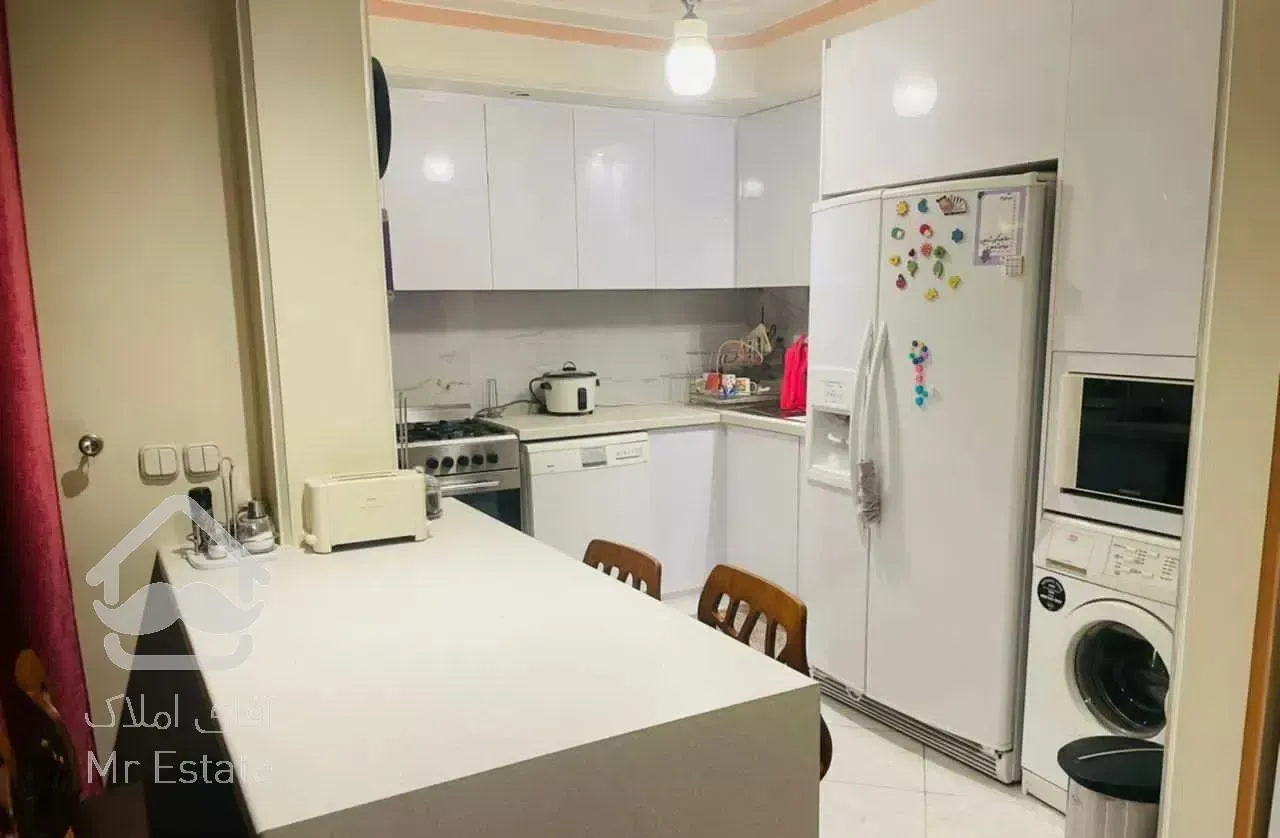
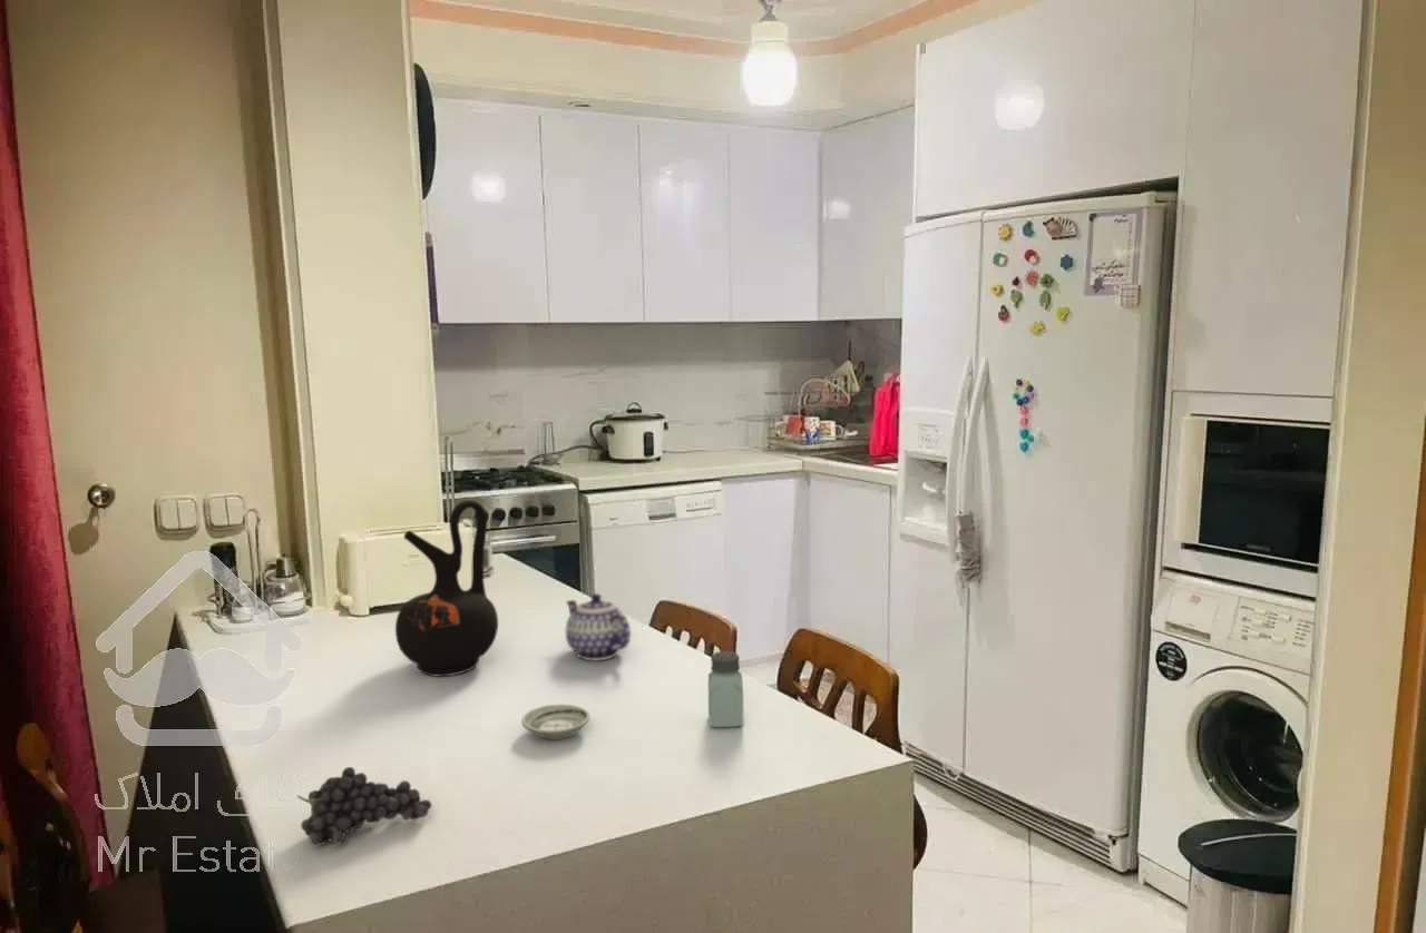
+ ceramic jug [394,499,499,677]
+ teapot [565,592,632,661]
+ fruit [296,766,433,846]
+ saucer [520,704,592,740]
+ saltshaker [707,650,744,728]
